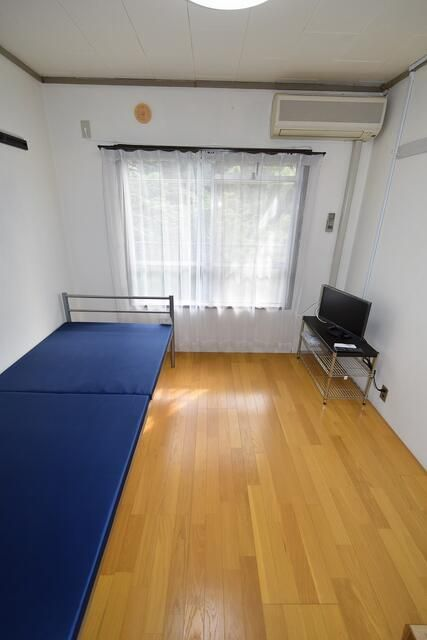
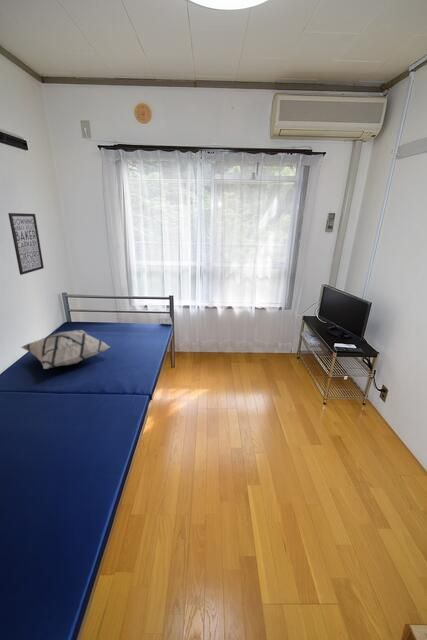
+ wall art [8,212,45,276]
+ decorative pillow [19,329,111,370]
